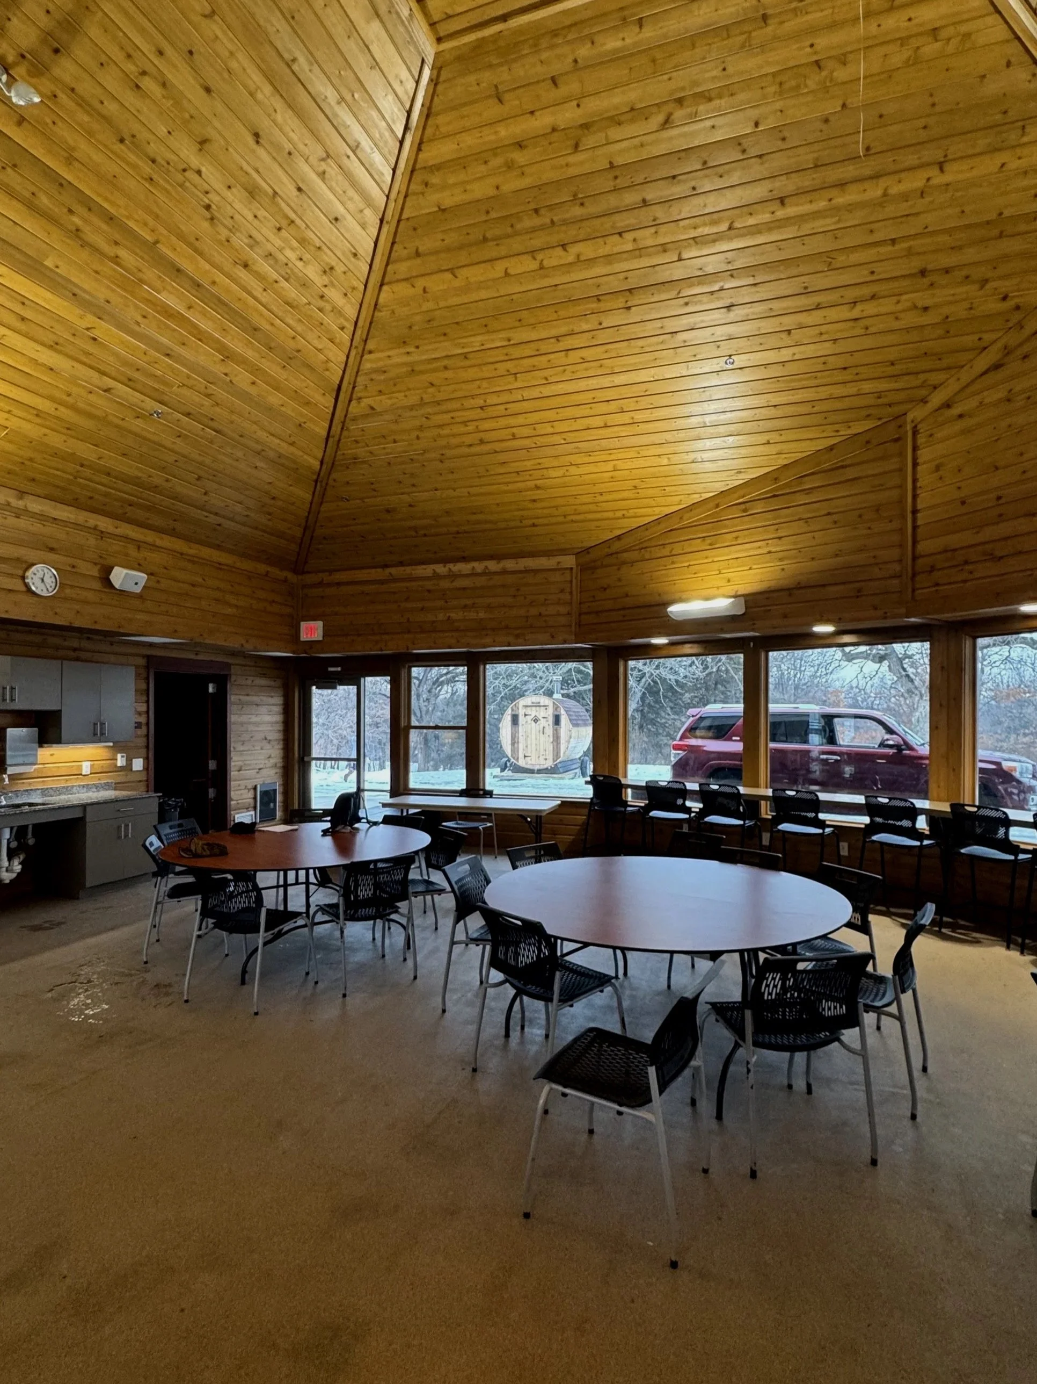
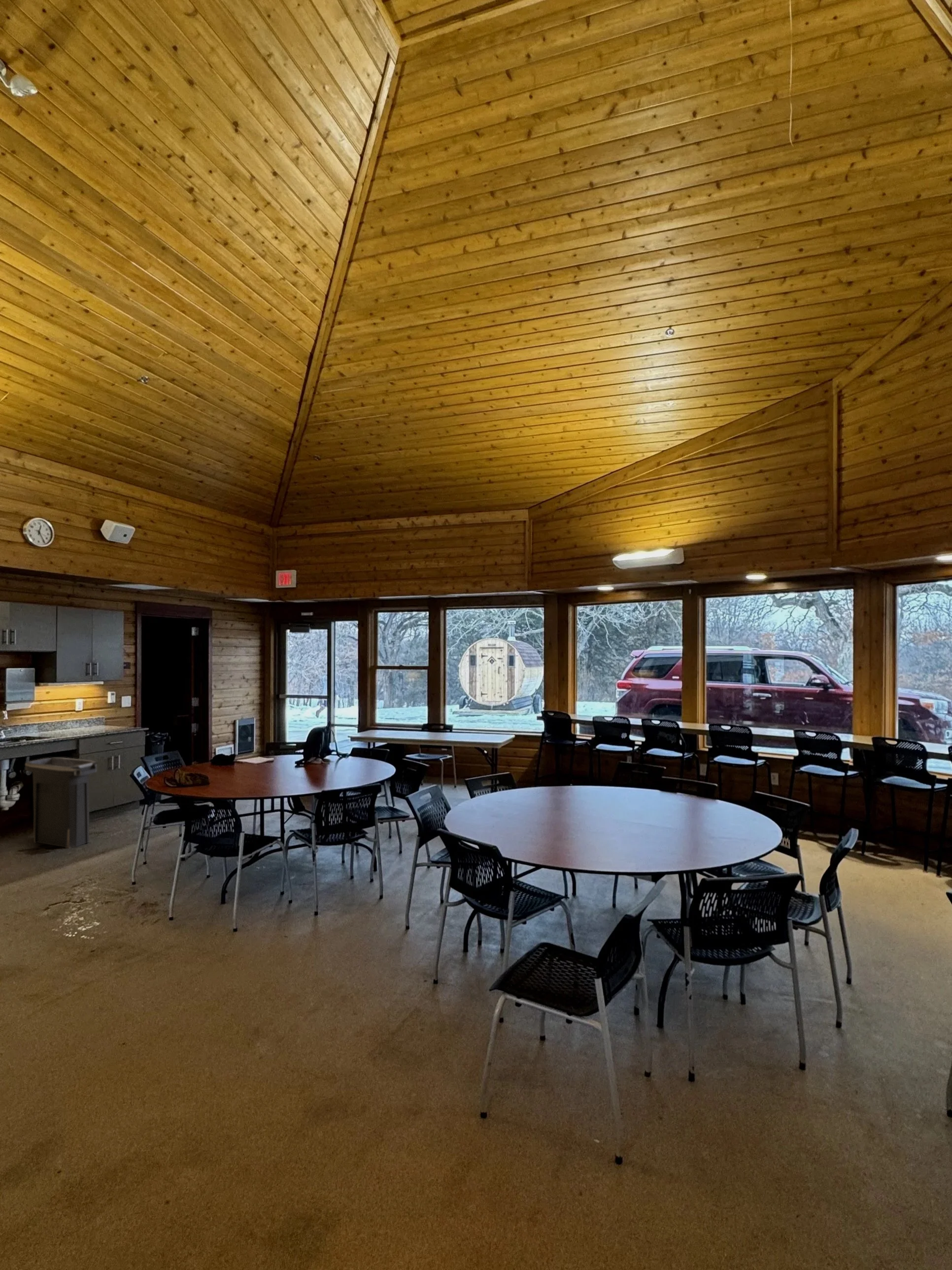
+ trash can [25,757,97,848]
